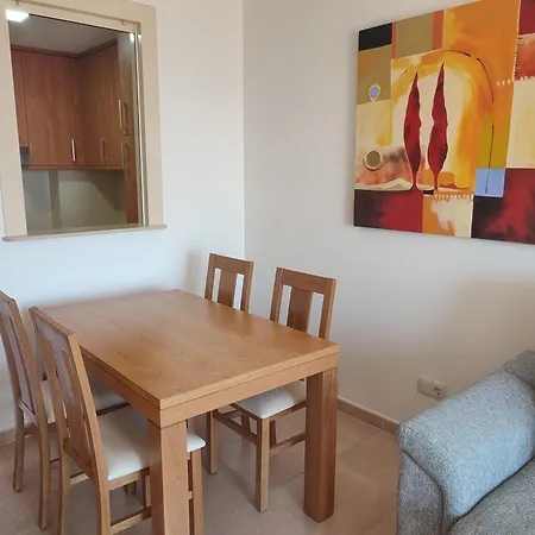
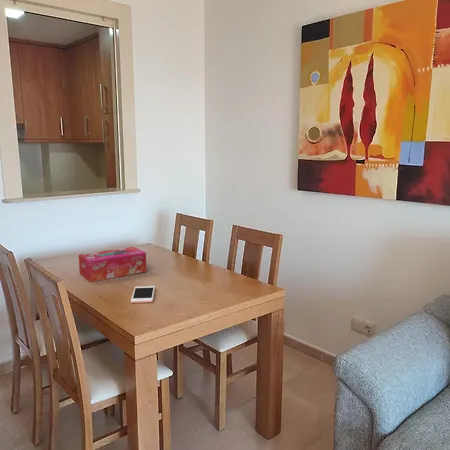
+ tissue box [77,246,148,283]
+ cell phone [130,285,156,304]
